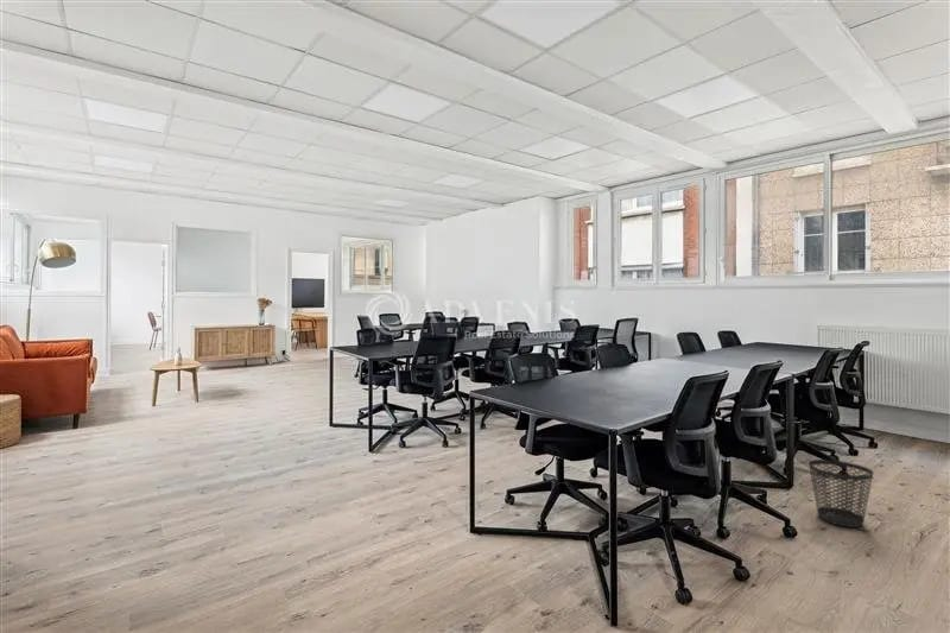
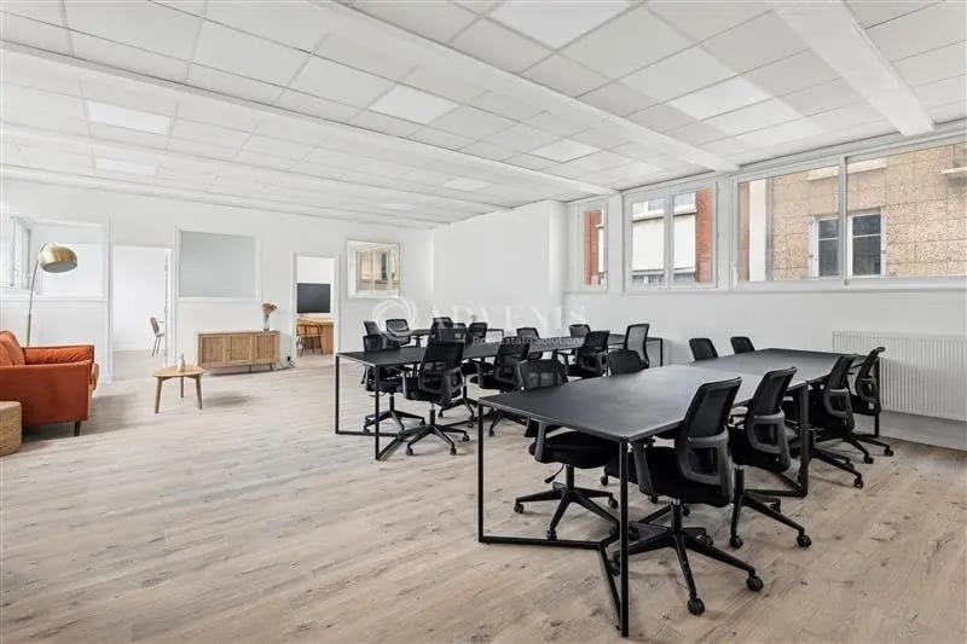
- wastebasket [808,458,874,528]
